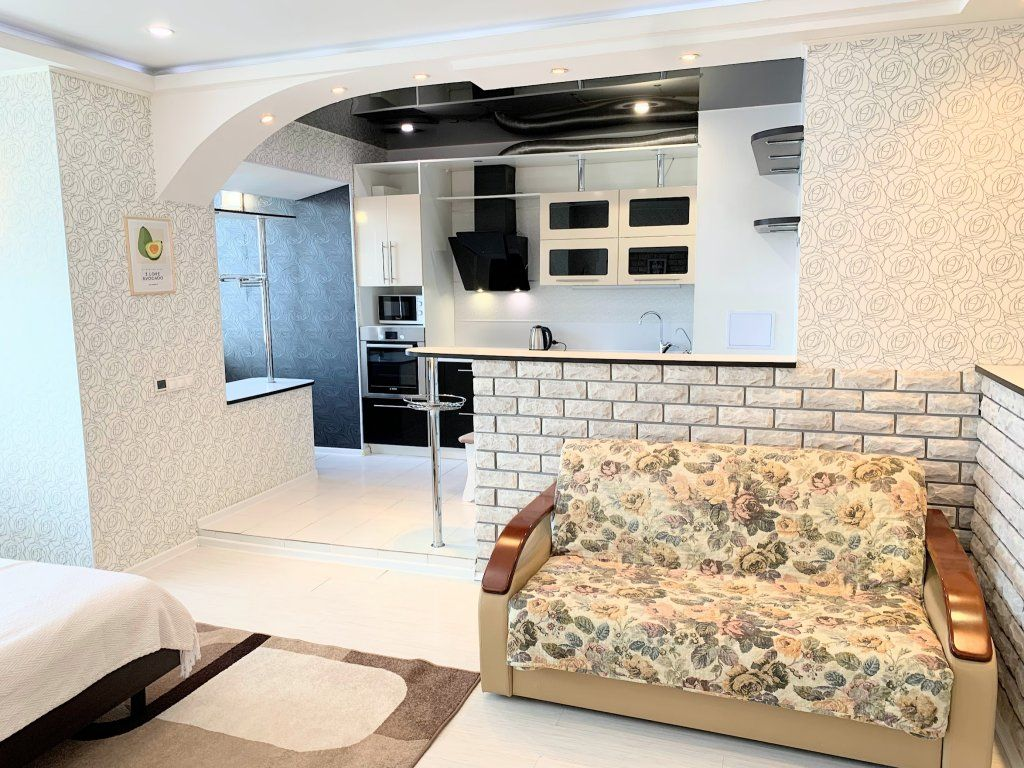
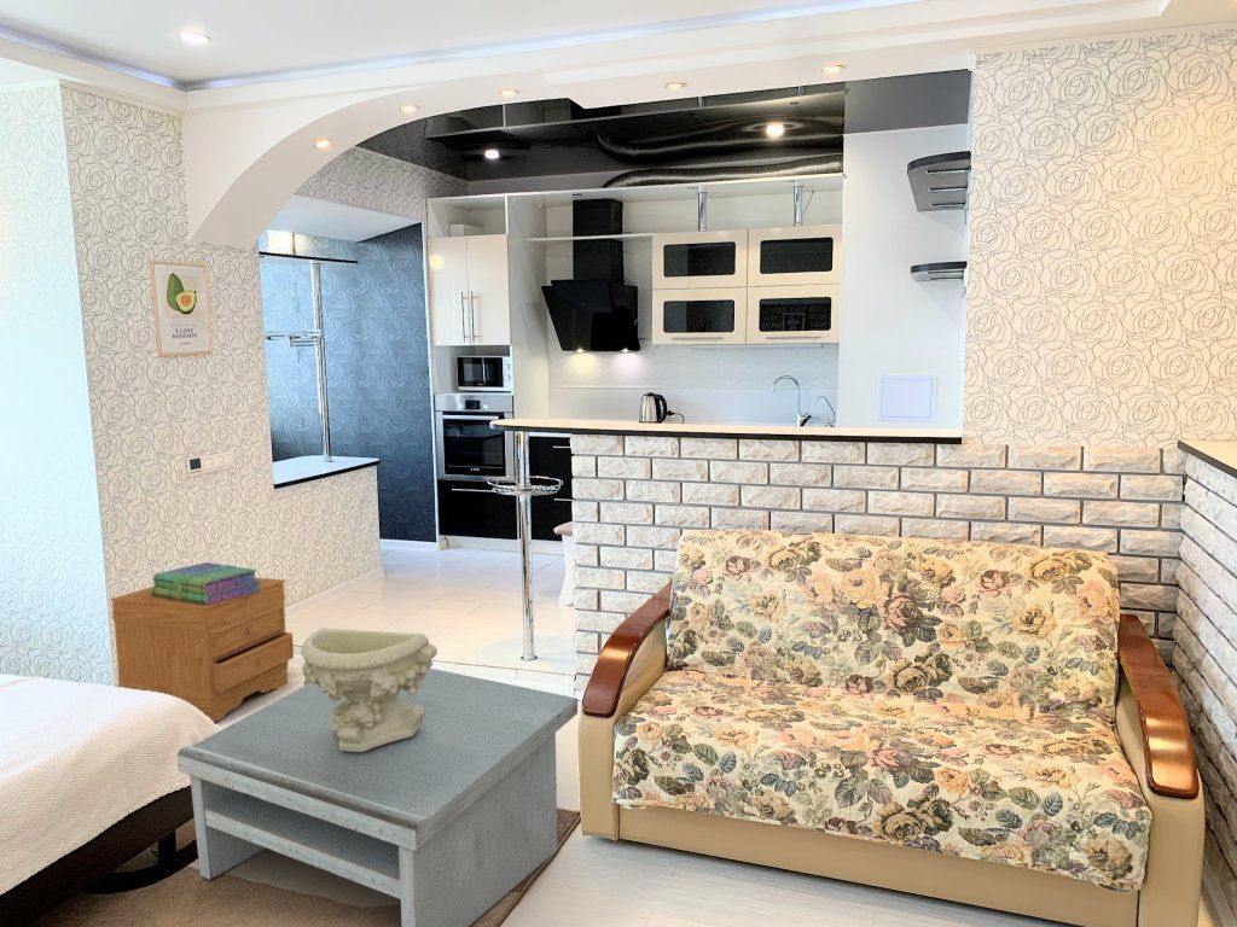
+ coffee table [176,667,579,927]
+ stack of books [150,561,261,605]
+ nightstand [110,577,295,724]
+ decorative bowl [300,626,439,752]
